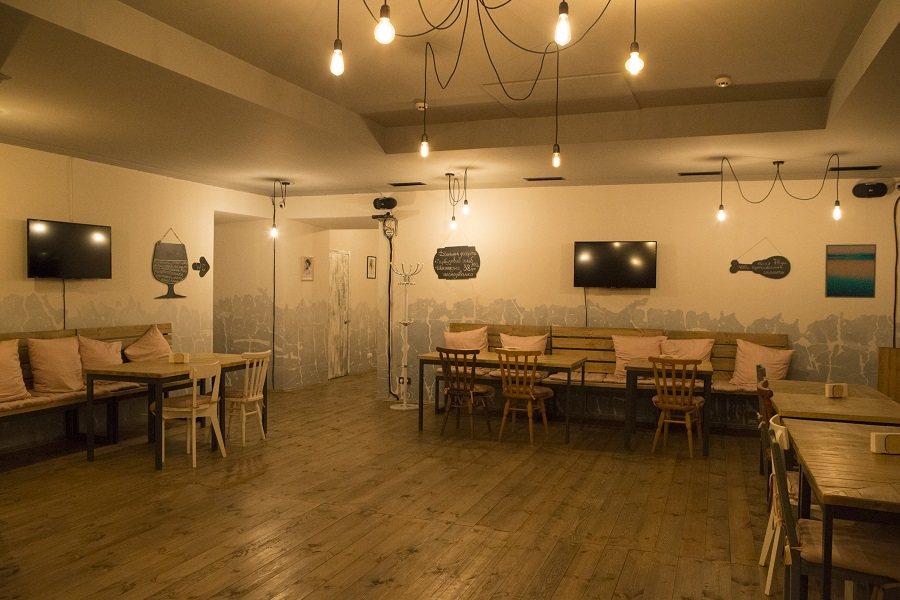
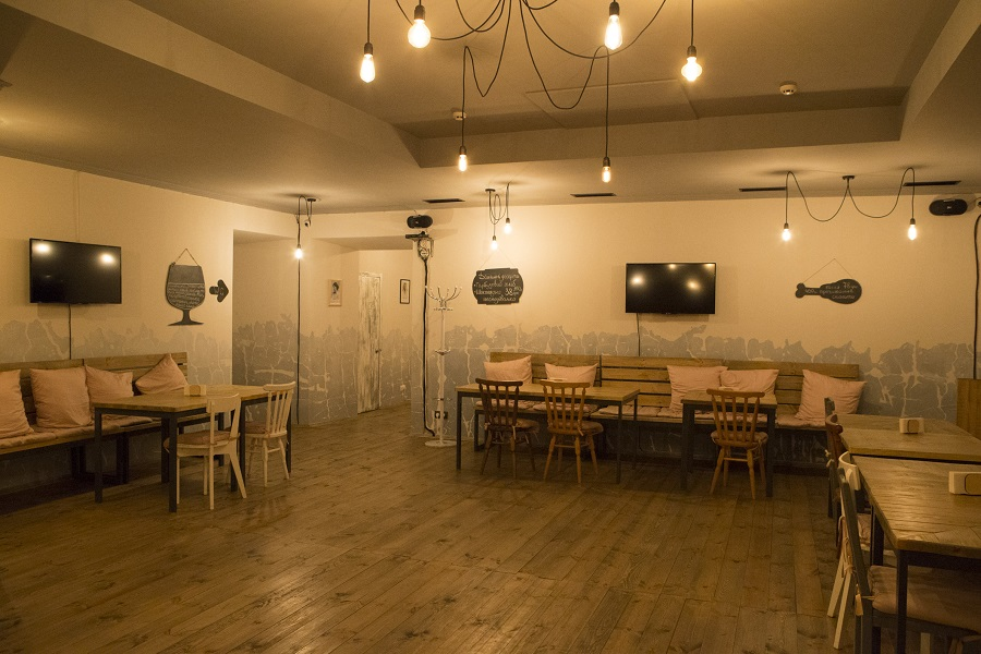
- wall art [824,243,877,299]
